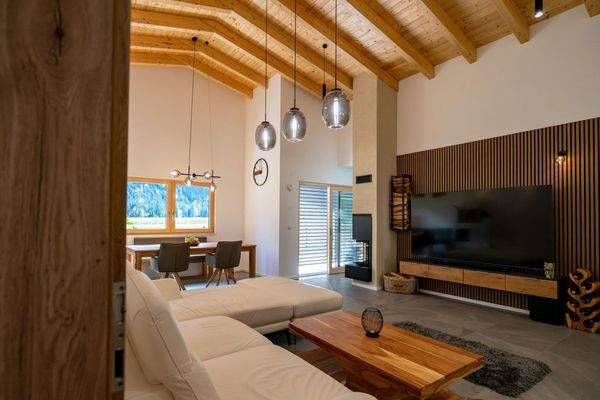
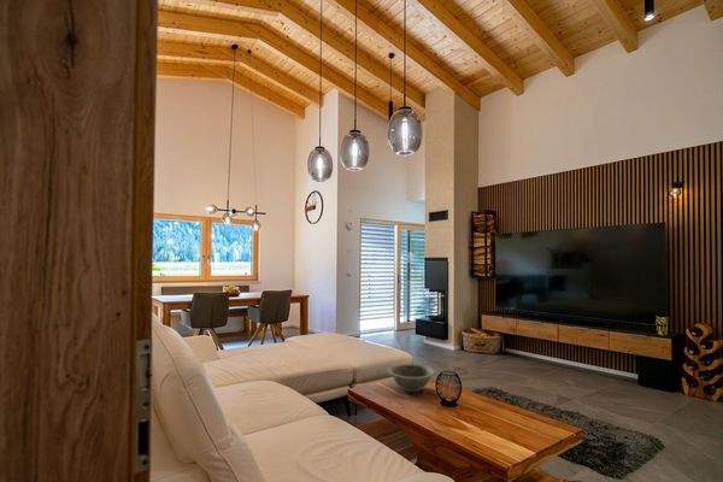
+ decorative bowl [387,363,436,393]
